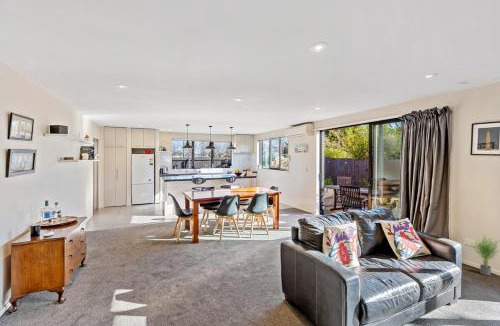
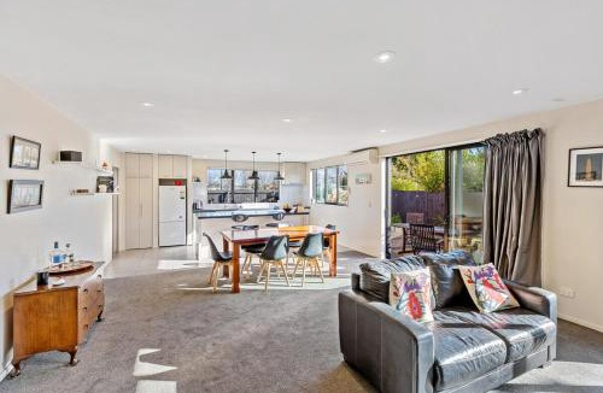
- potted plant [470,233,500,276]
